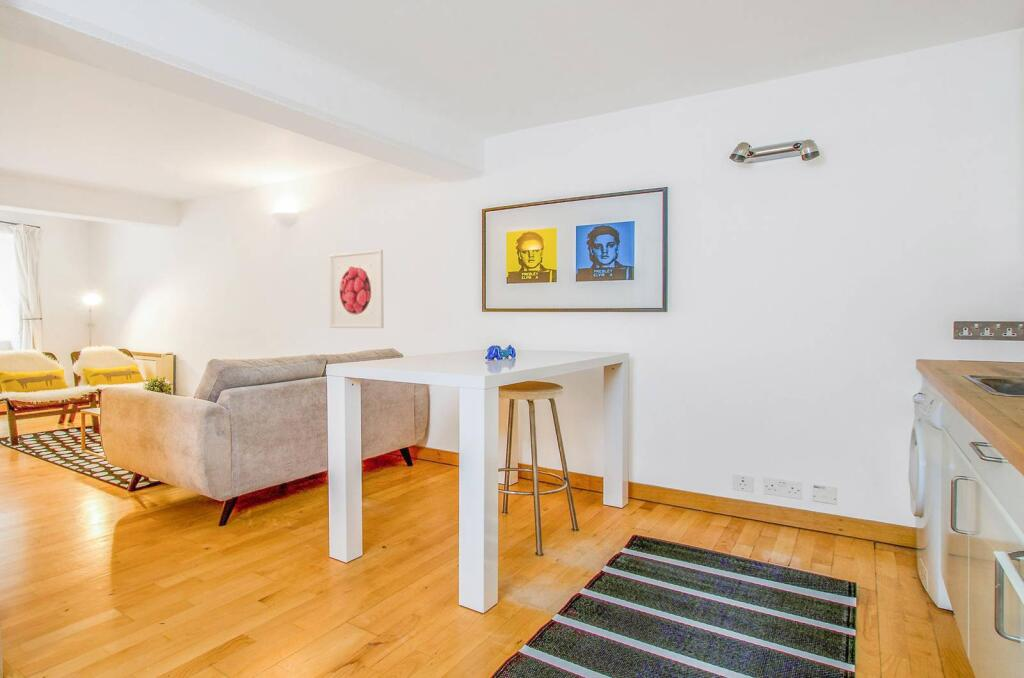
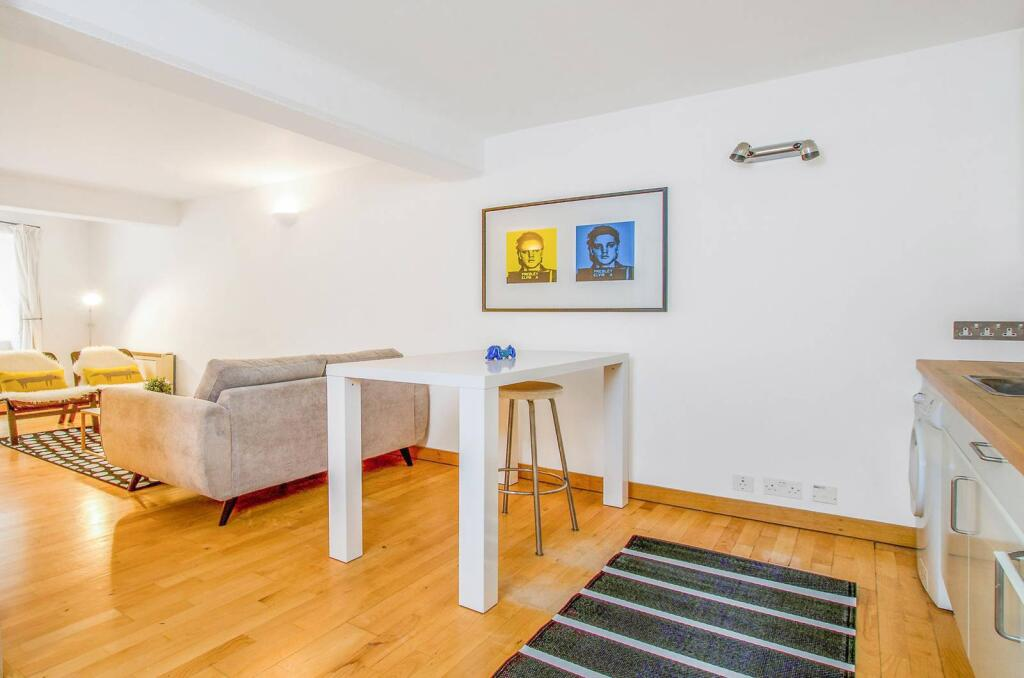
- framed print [328,248,385,329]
